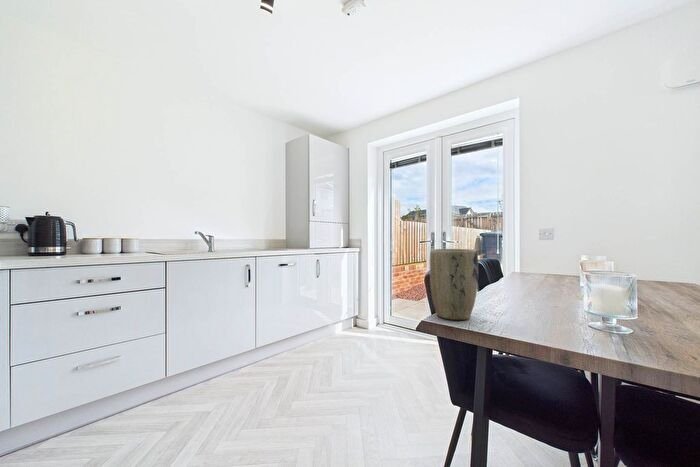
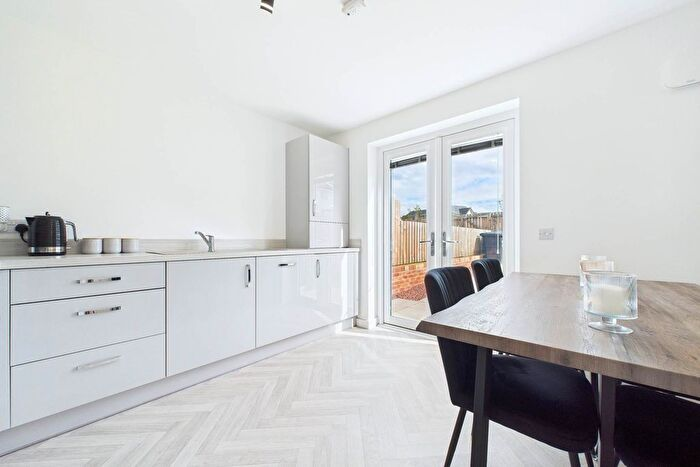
- plant pot [429,248,479,321]
